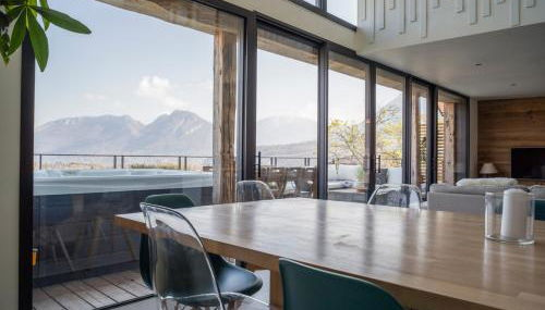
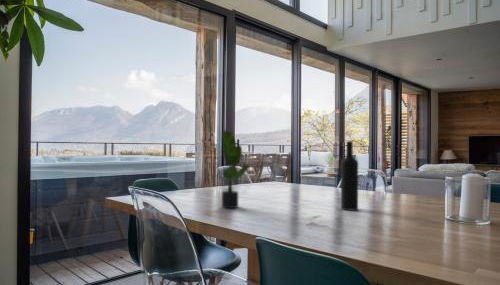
+ wine bottle [340,140,359,211]
+ potted plant [212,129,250,209]
